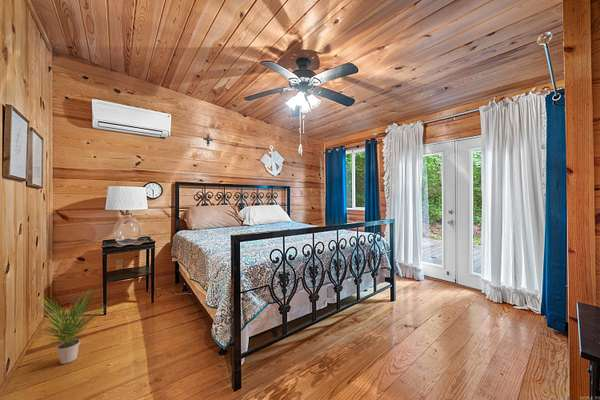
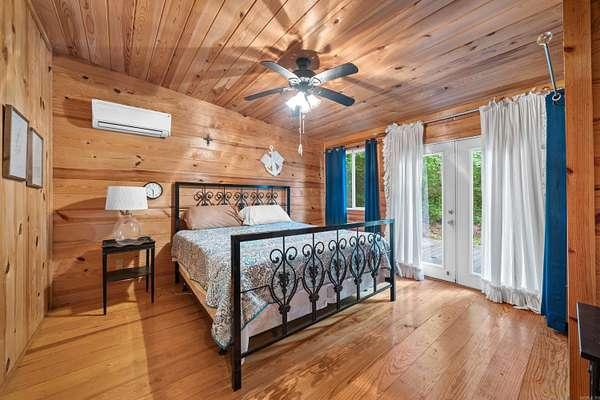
- potted plant [28,287,109,365]
